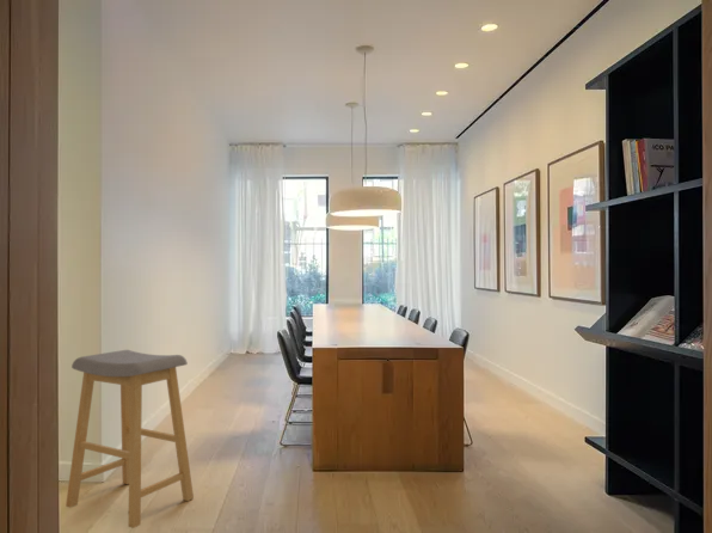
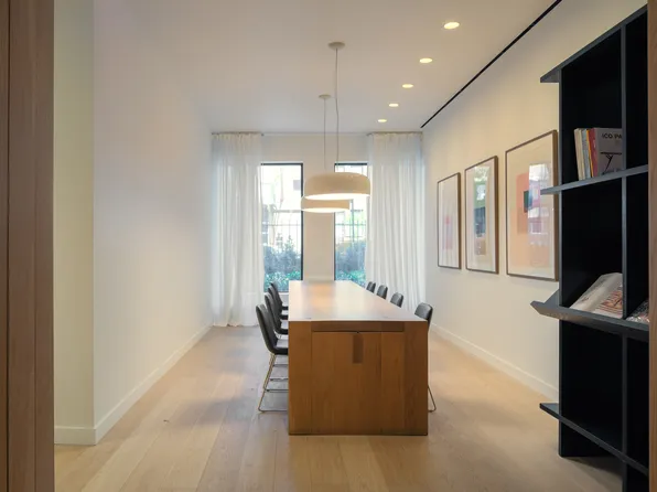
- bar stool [65,349,195,529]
